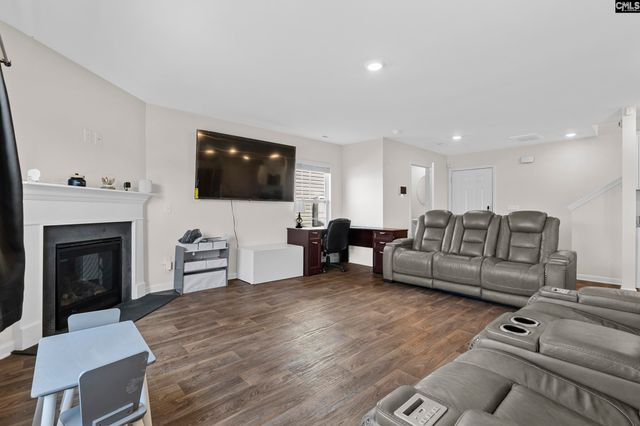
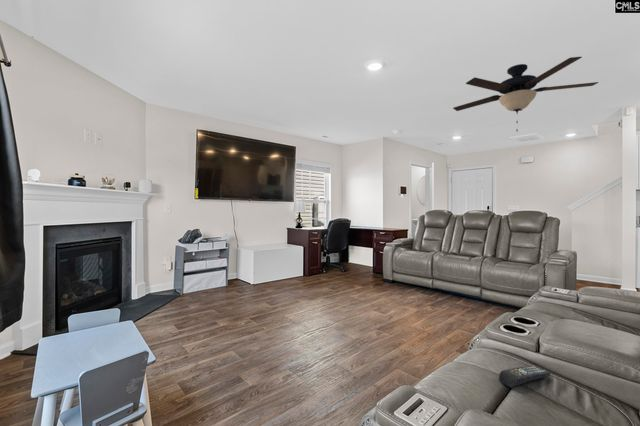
+ ceiling fan [452,56,600,133]
+ remote control [498,365,551,389]
